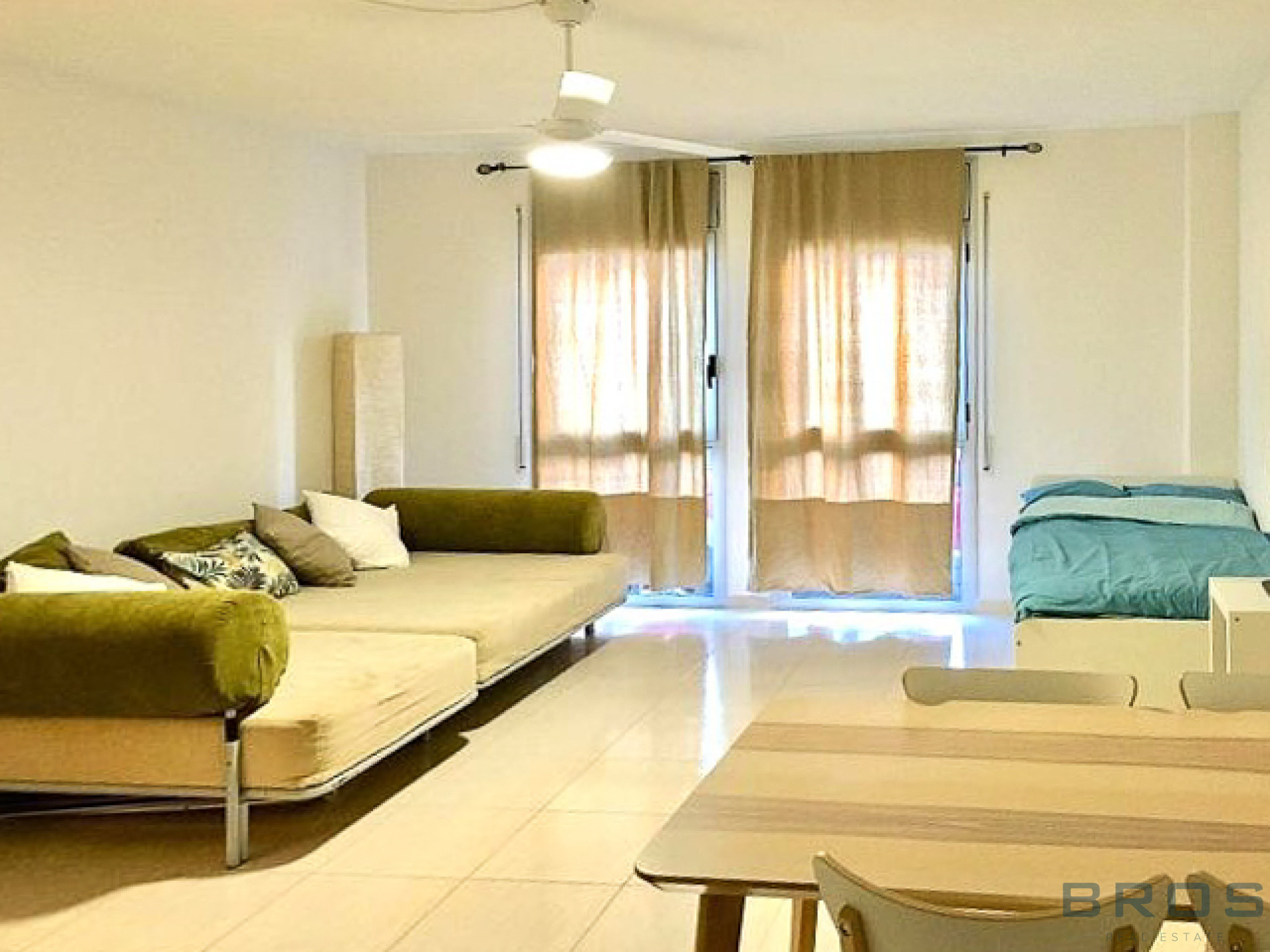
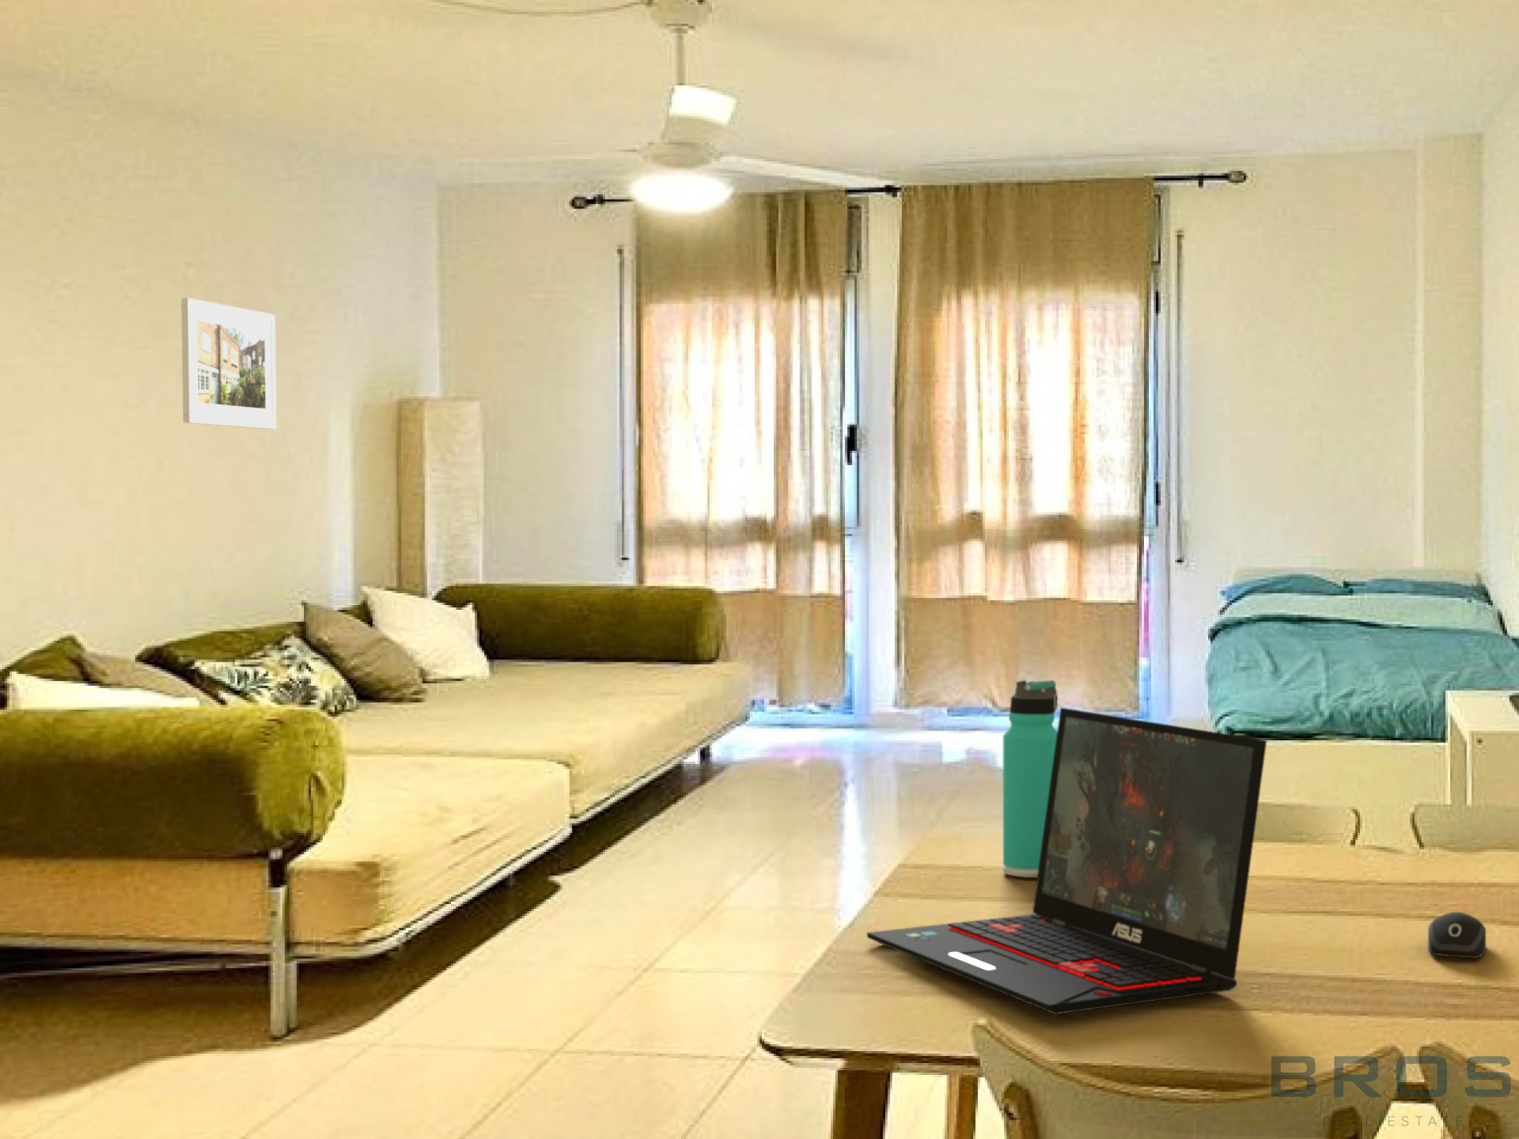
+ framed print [181,298,277,430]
+ thermos bottle [1002,680,1059,878]
+ computer mouse [1427,912,1487,960]
+ laptop [866,707,1268,1015]
